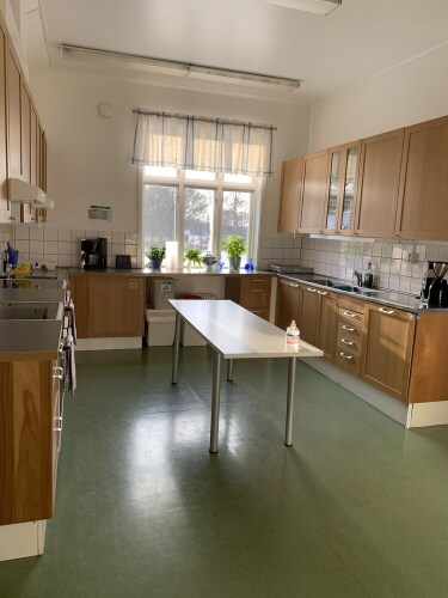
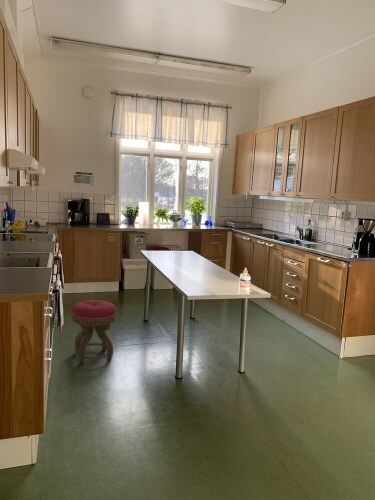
+ stool [71,299,117,365]
